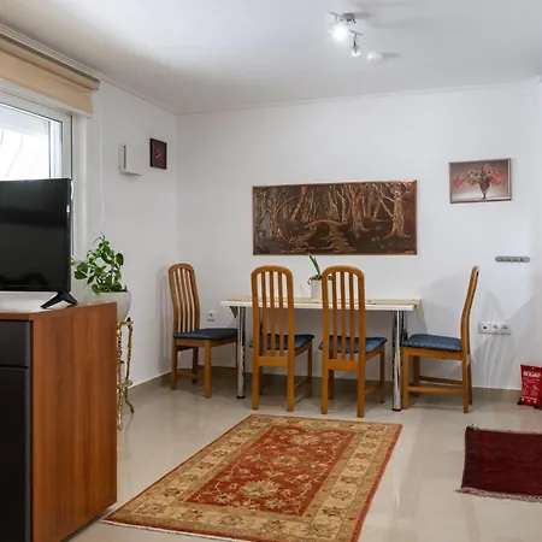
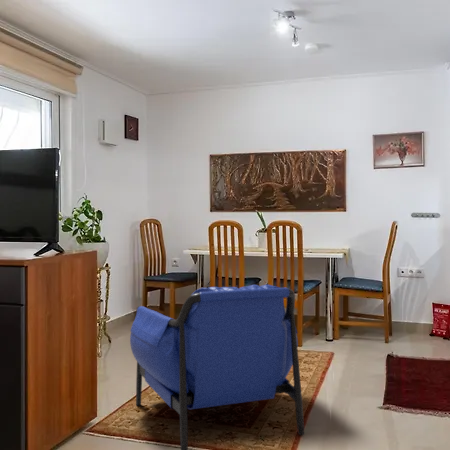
+ armchair [129,284,305,450]
